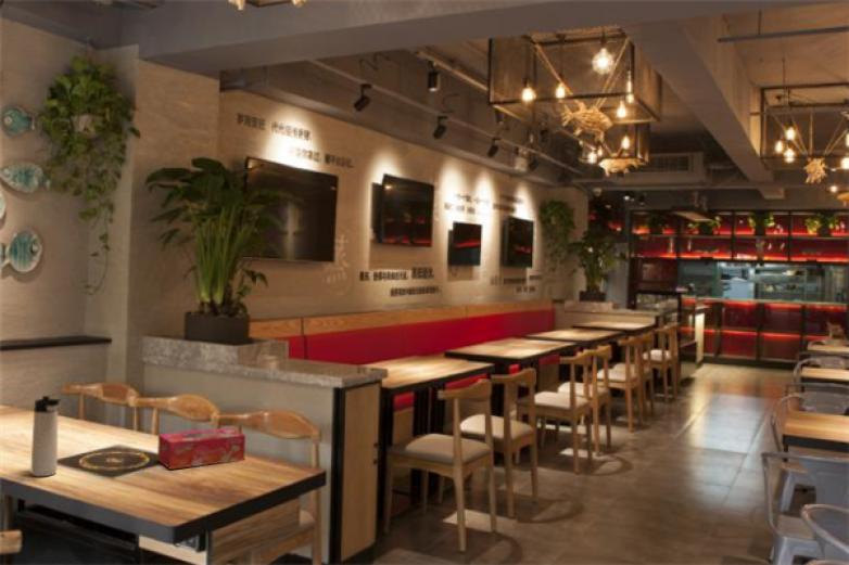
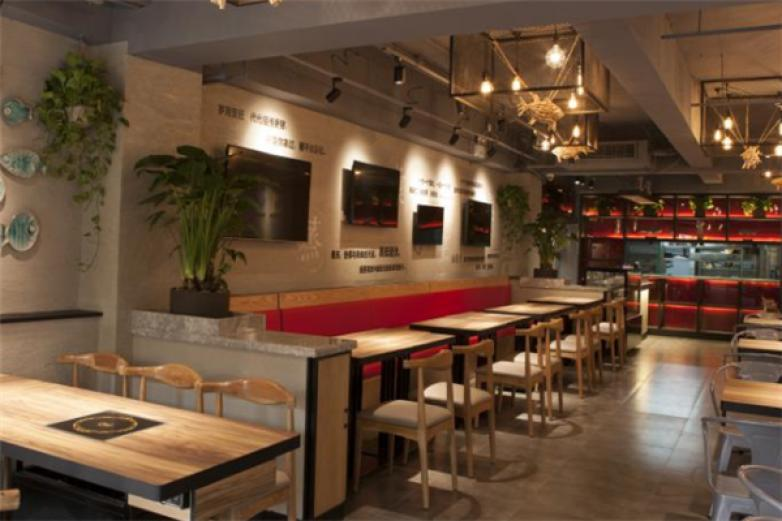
- tissue box [156,426,246,471]
- thermos bottle [30,395,62,477]
